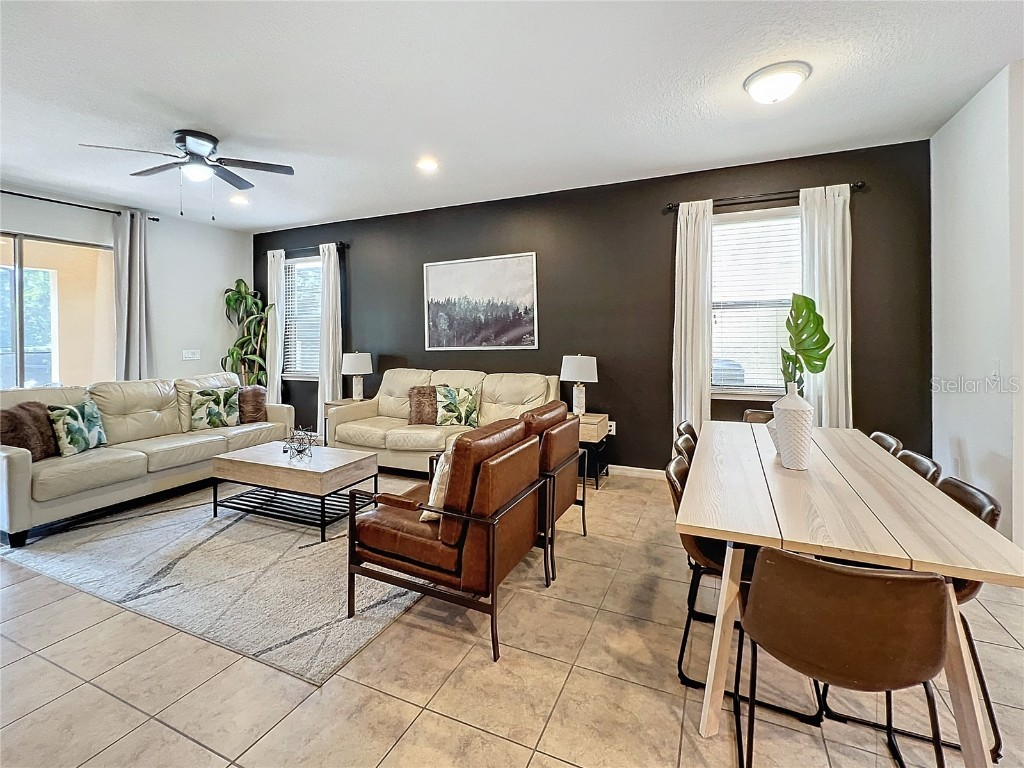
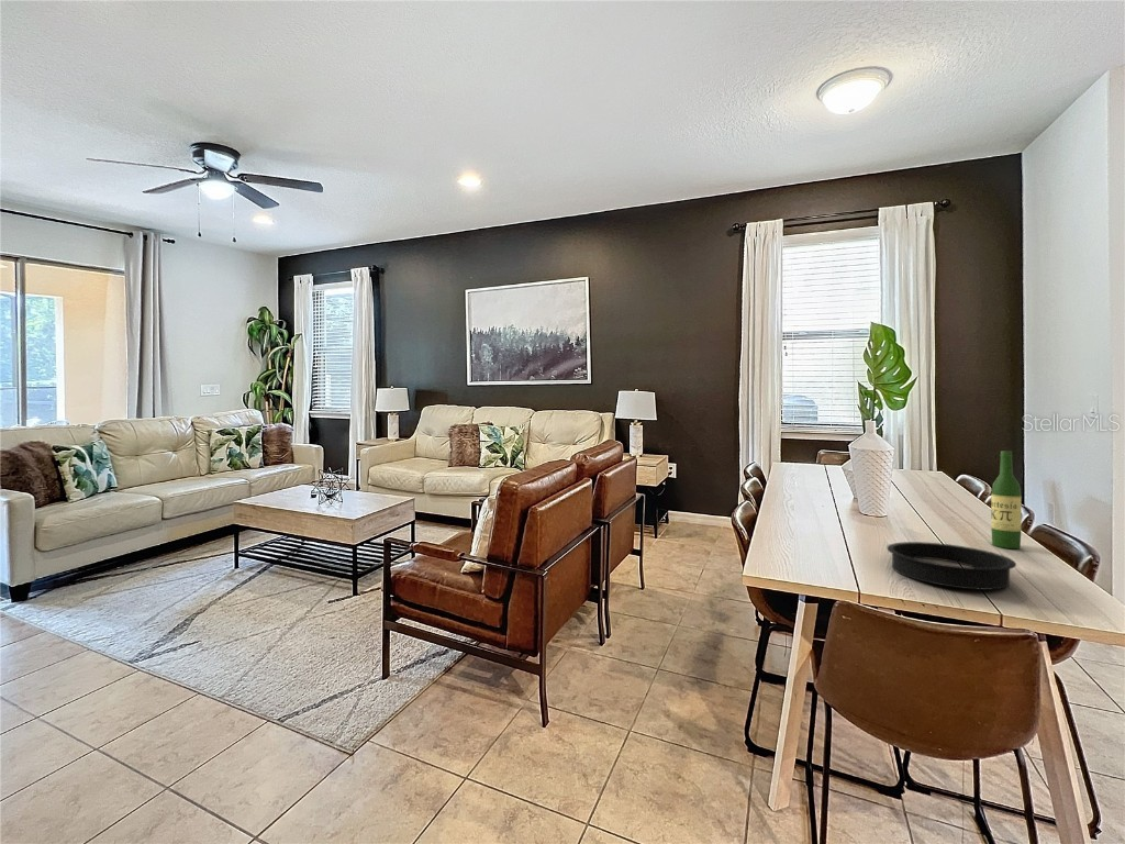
+ wine bottle [990,451,1023,549]
+ baking pan [885,541,1017,591]
